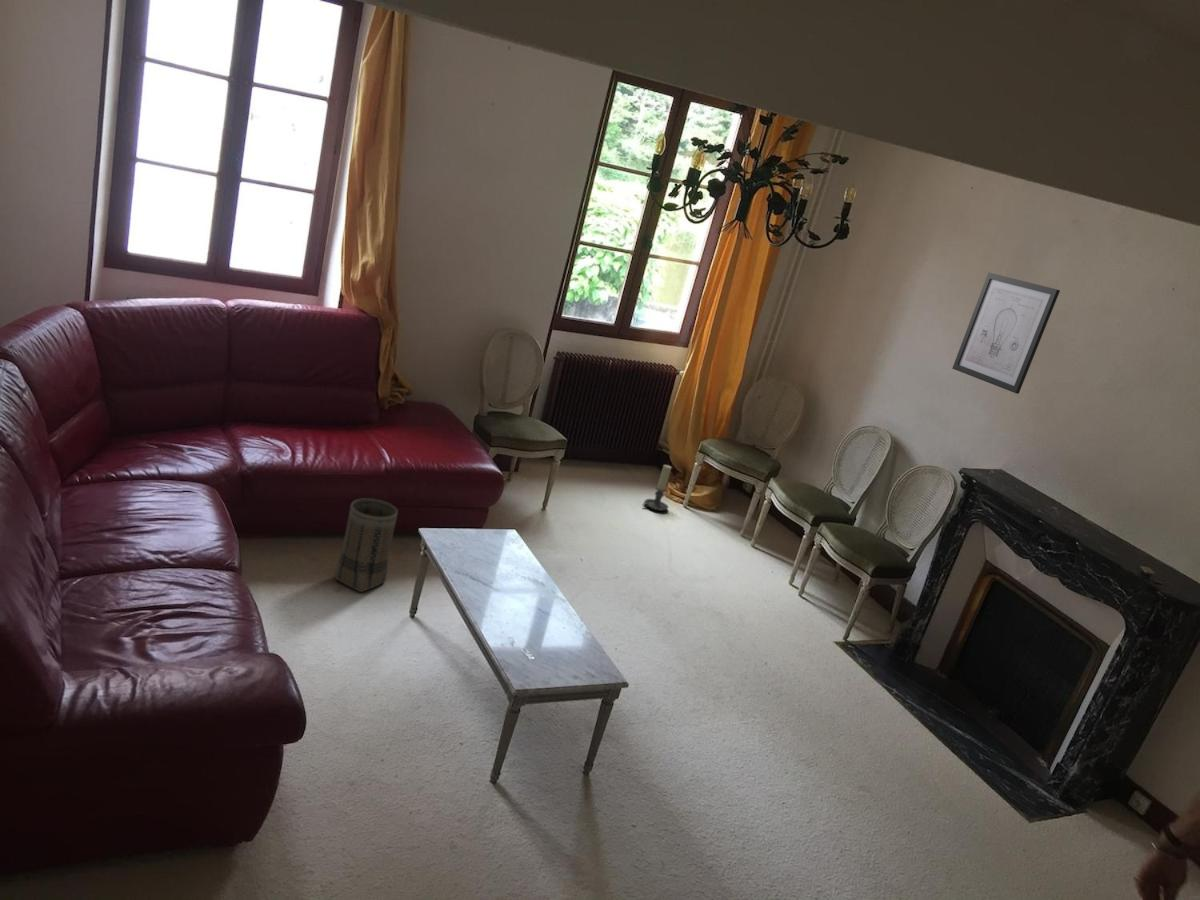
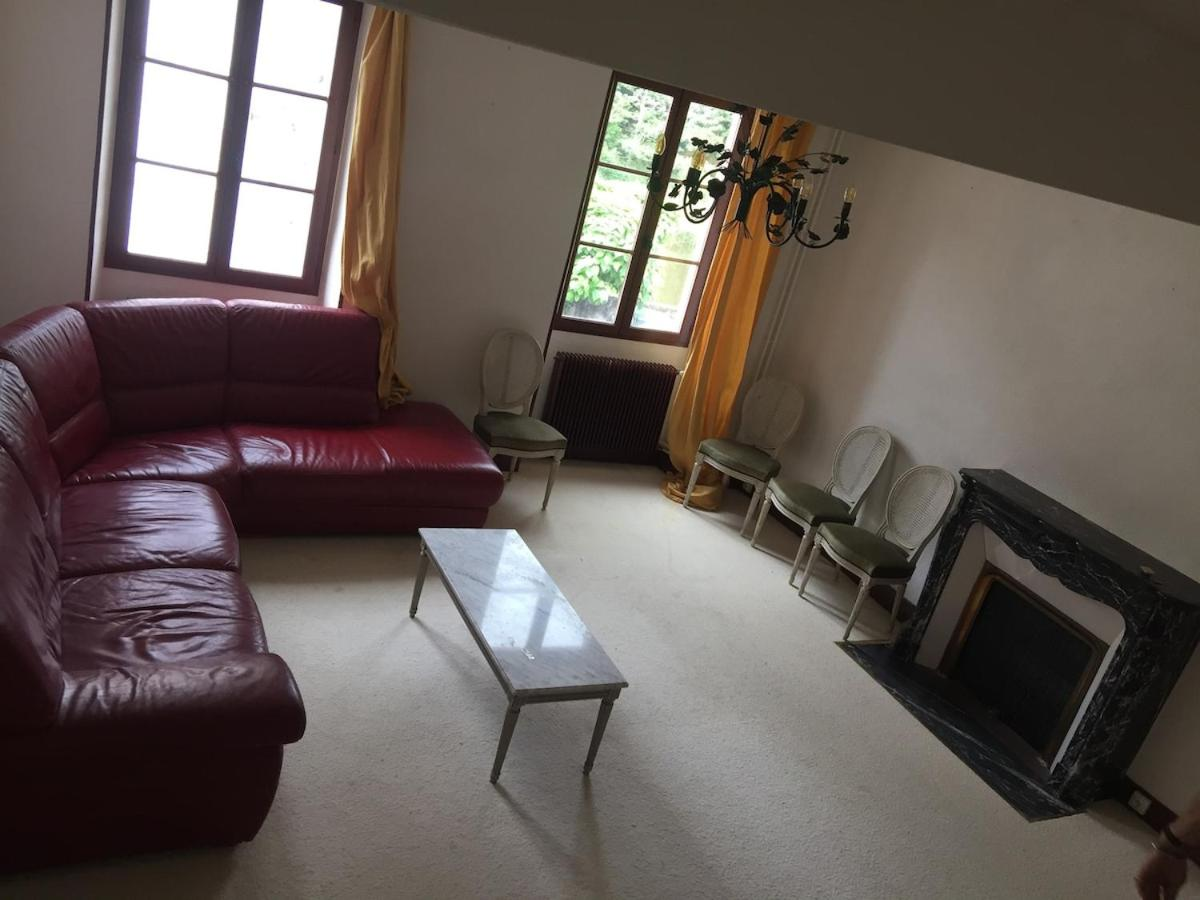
- candle holder [642,464,673,512]
- basket [334,498,399,593]
- wall art [952,272,1061,395]
